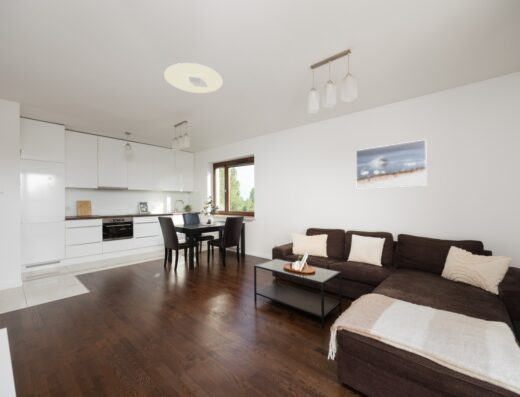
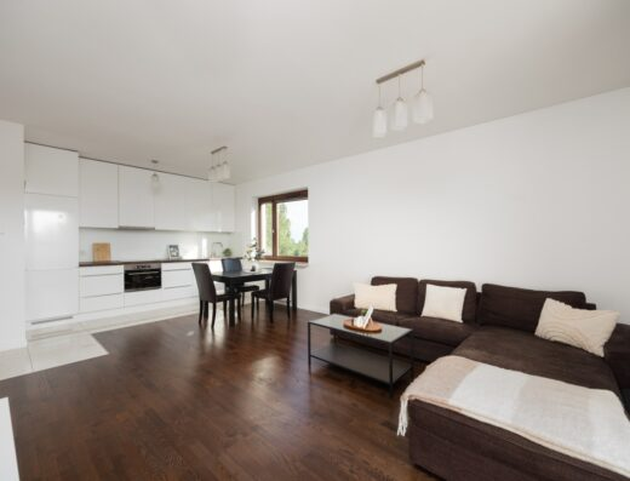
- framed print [355,139,428,189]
- ceiling light [163,62,224,94]
